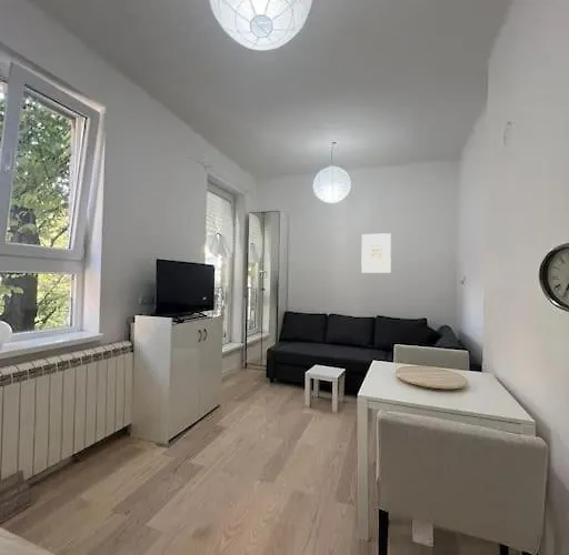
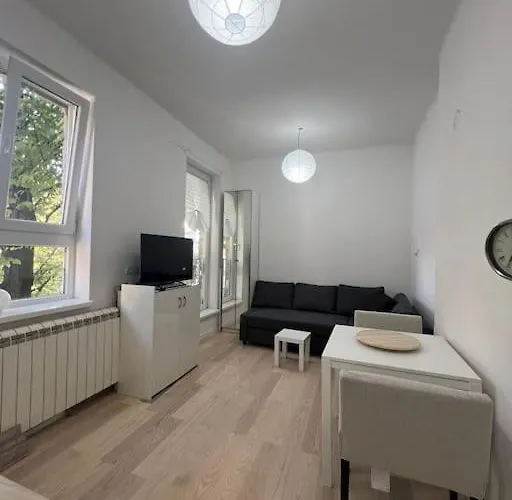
- wall art [360,232,392,274]
